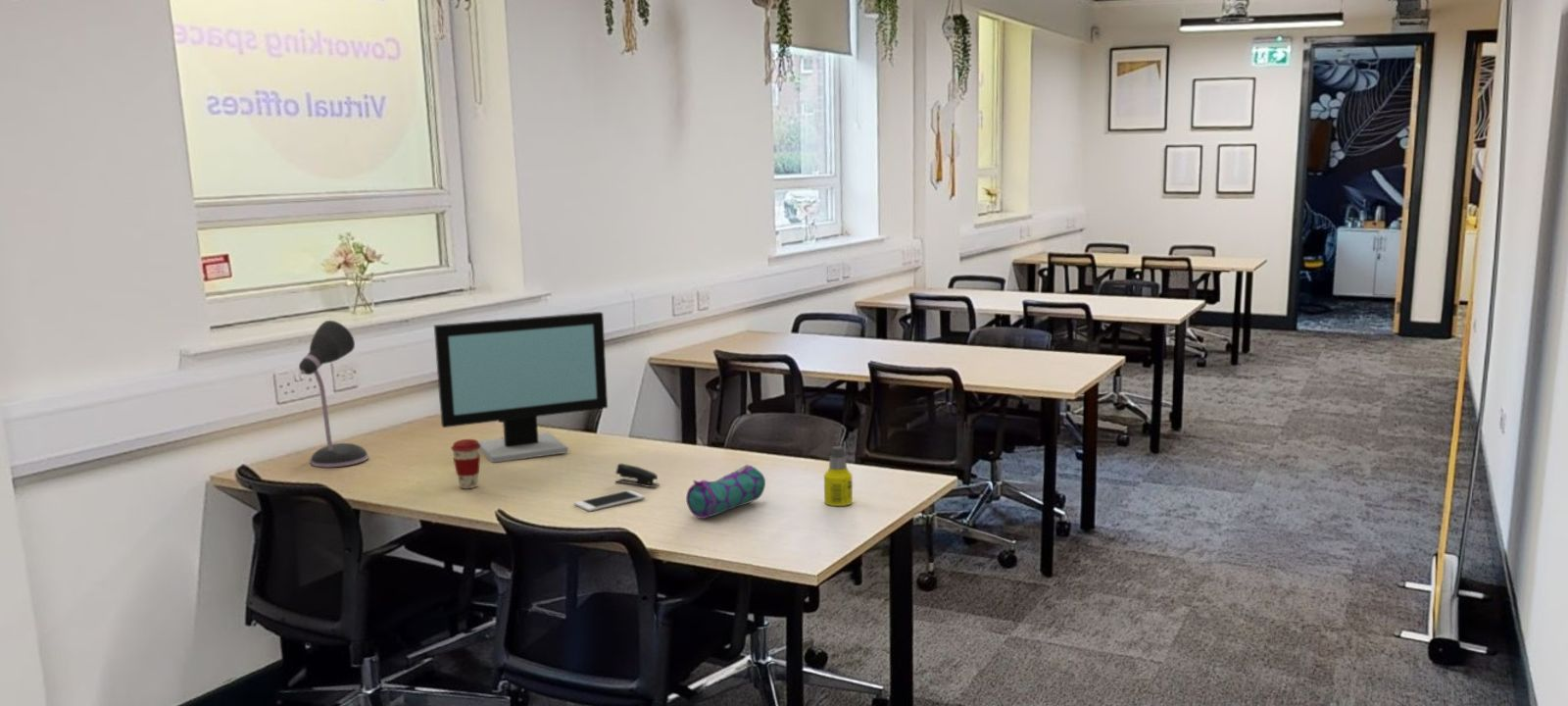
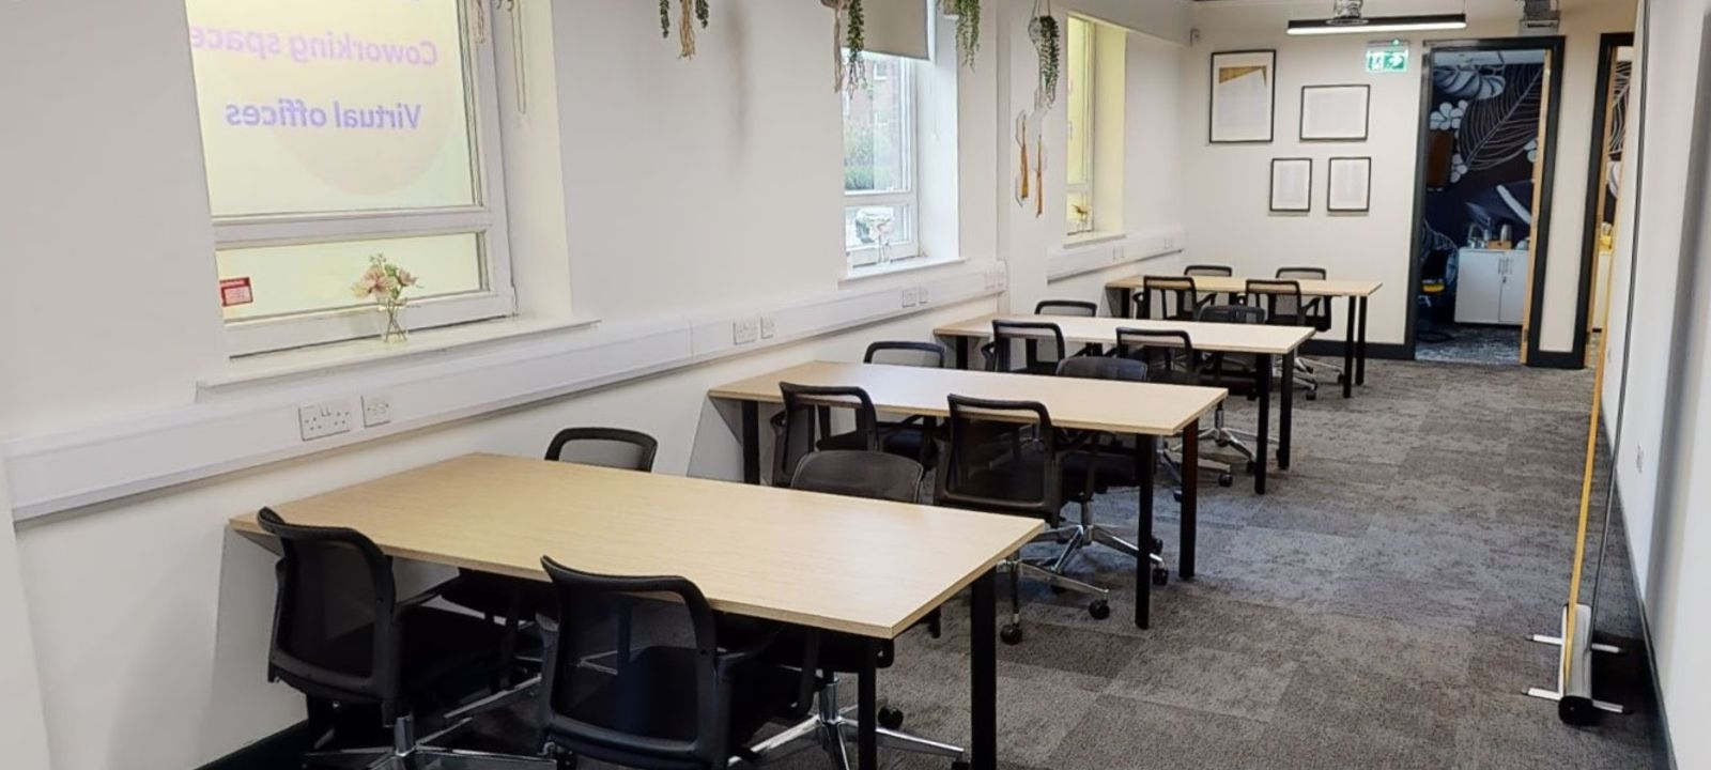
- desk lamp [298,320,369,469]
- pencil case [685,464,766,520]
- stapler [614,463,661,488]
- computer monitor [433,311,609,464]
- coffee cup [450,438,481,489]
- bottle [823,445,854,507]
- cell phone [573,489,646,512]
